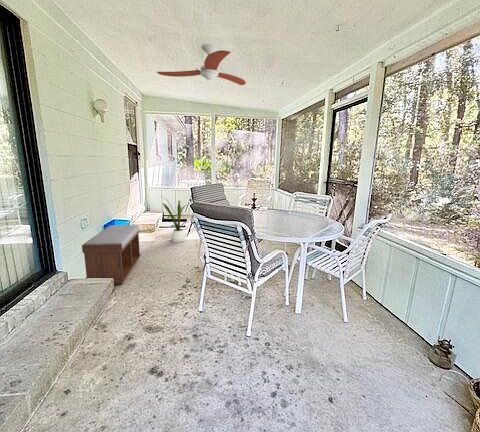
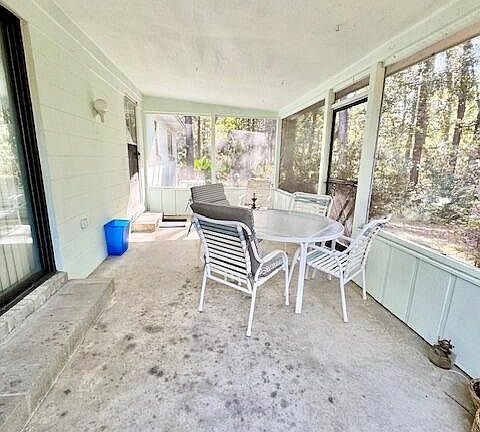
- bench [81,224,142,286]
- house plant [161,196,189,243]
- ceiling fan [156,43,247,86]
